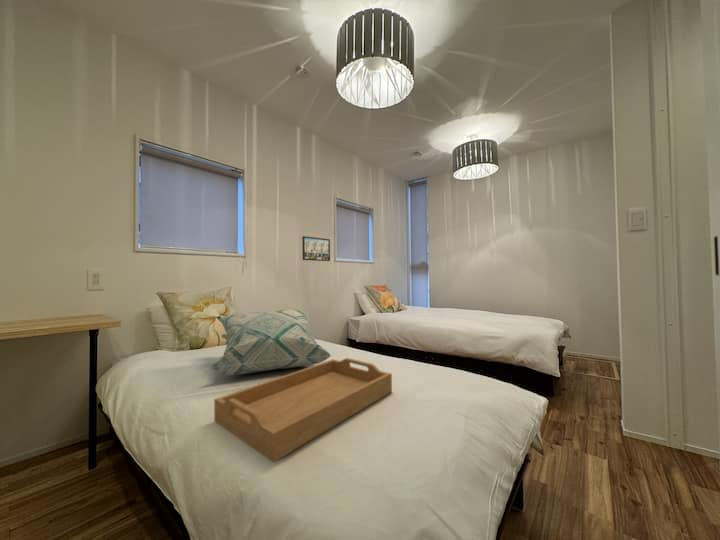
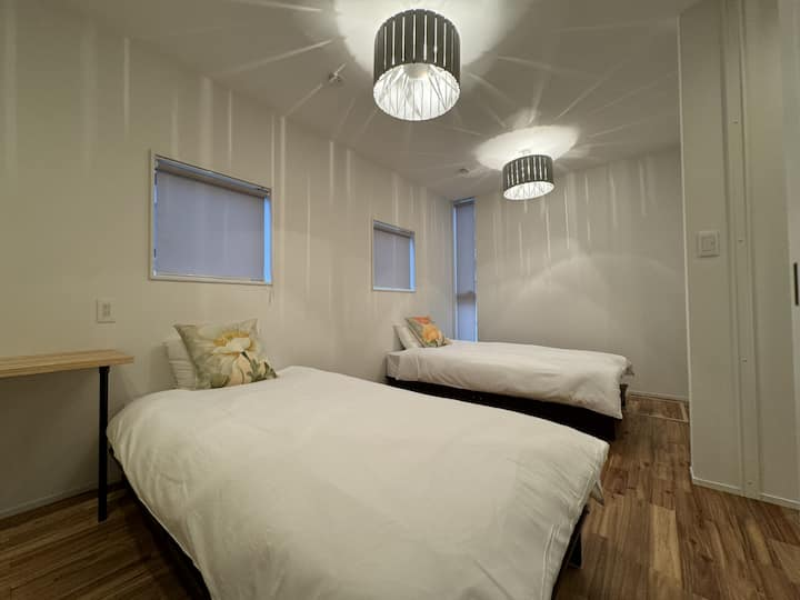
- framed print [301,235,331,262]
- decorative pillow [209,309,333,376]
- serving tray [213,357,393,463]
